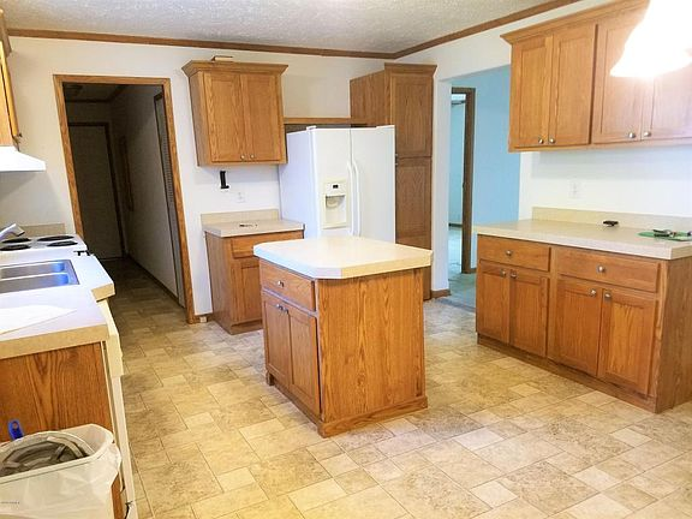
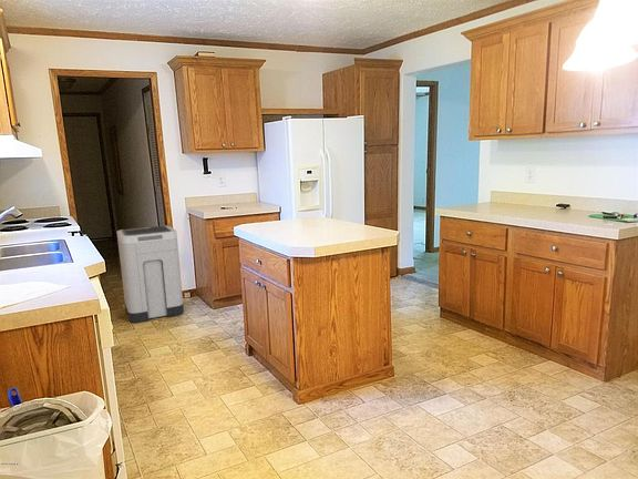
+ trash can [116,225,185,324]
